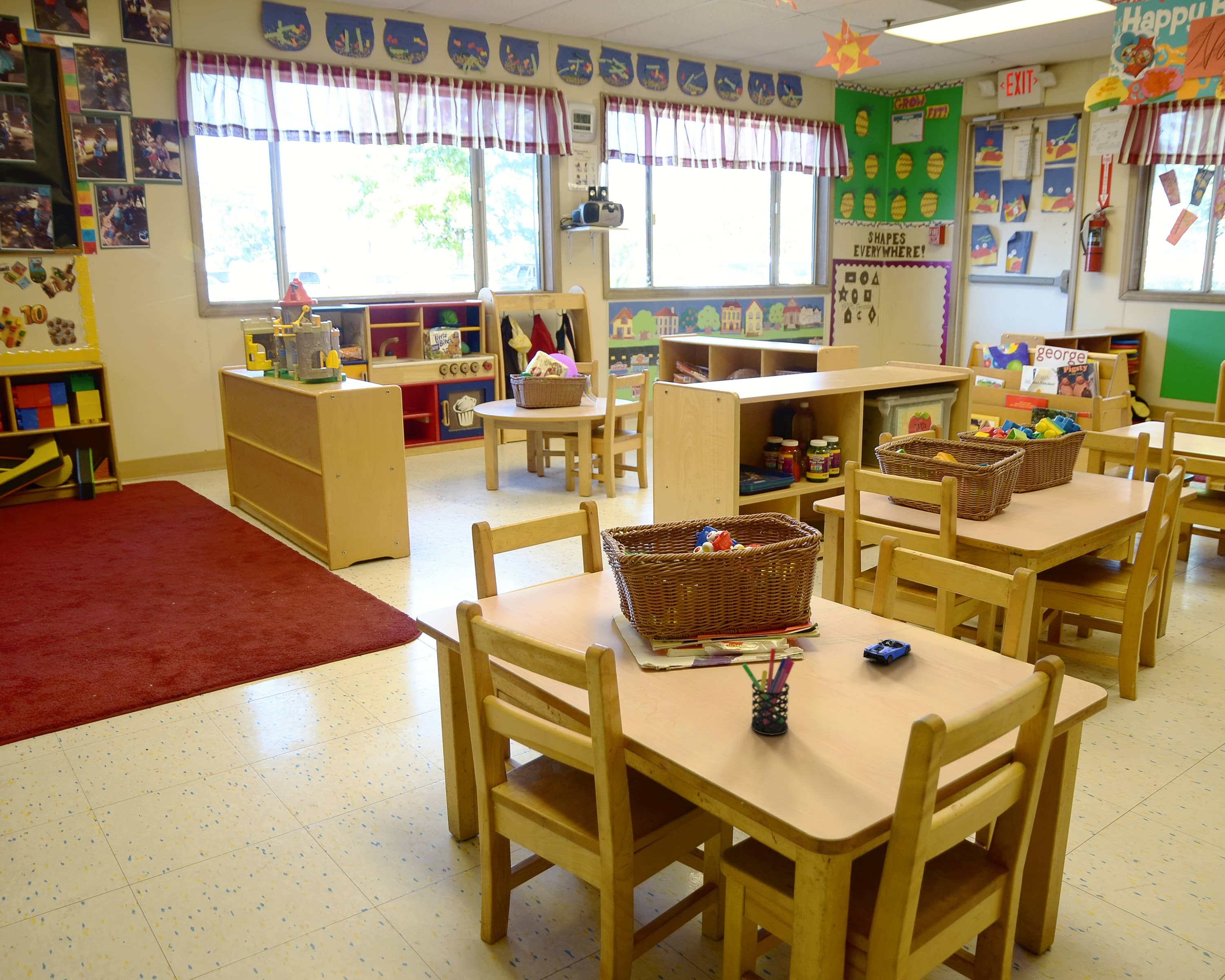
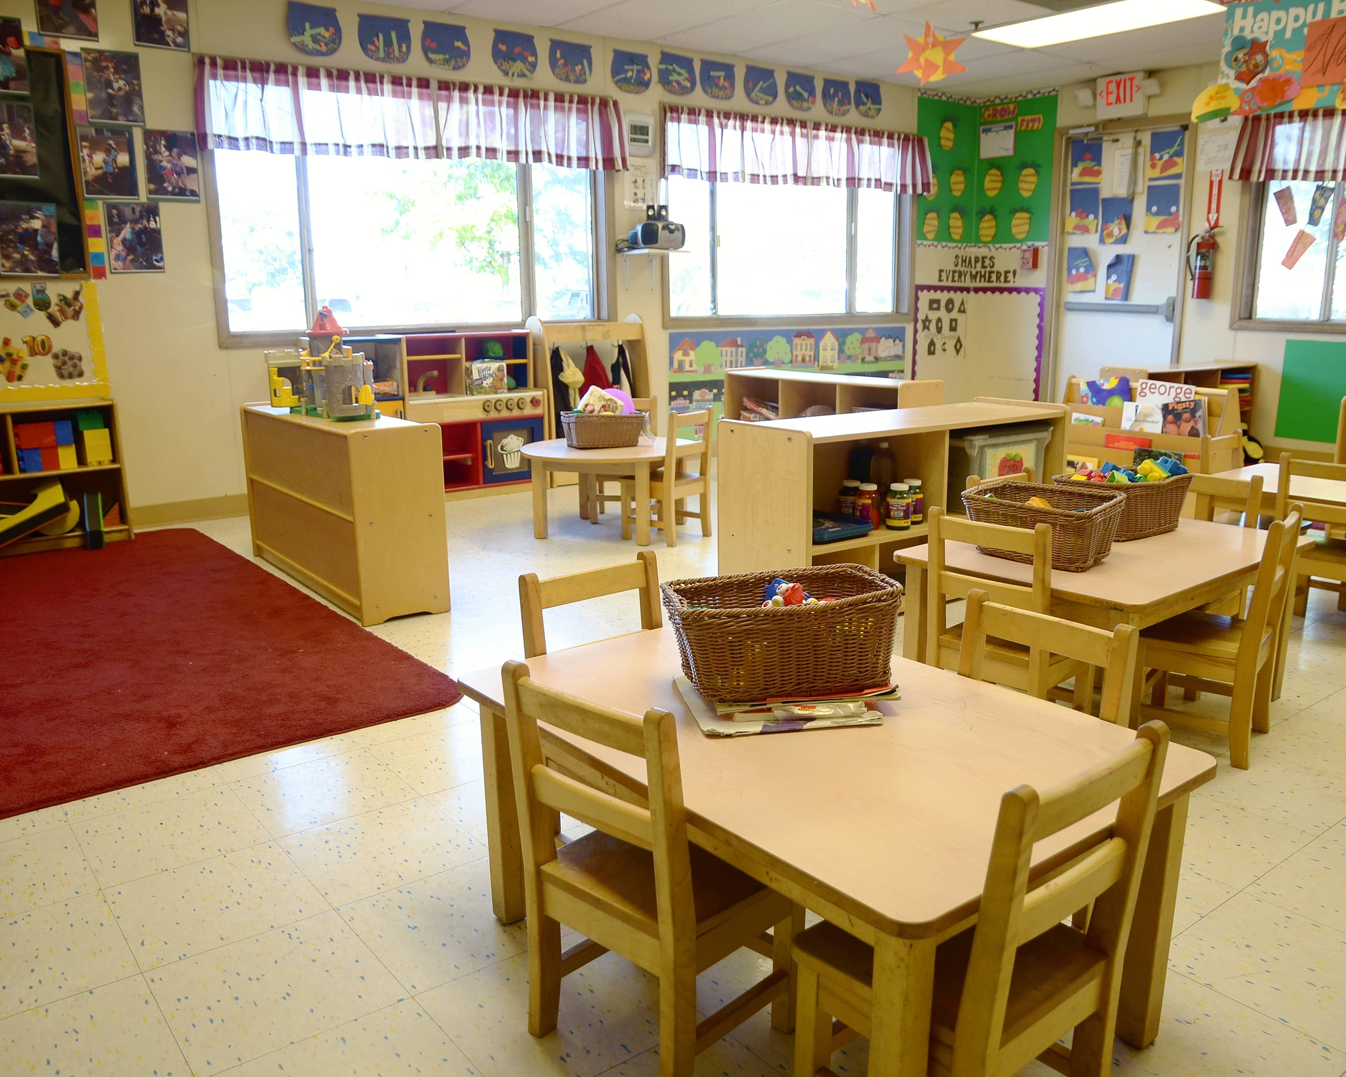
- pen holder [742,648,795,735]
- toy car [863,638,911,664]
